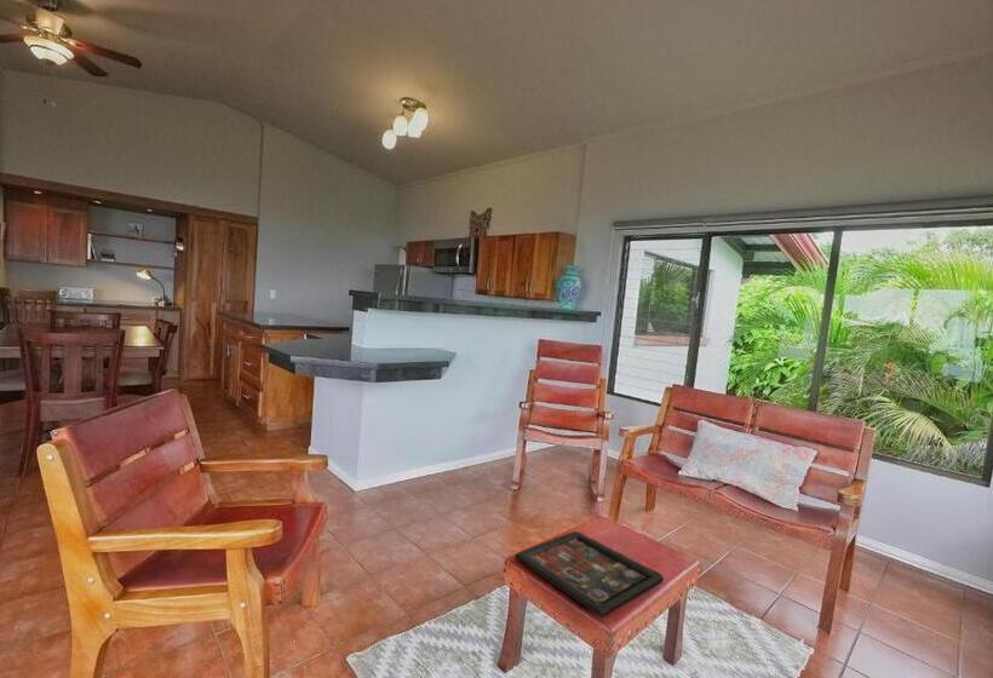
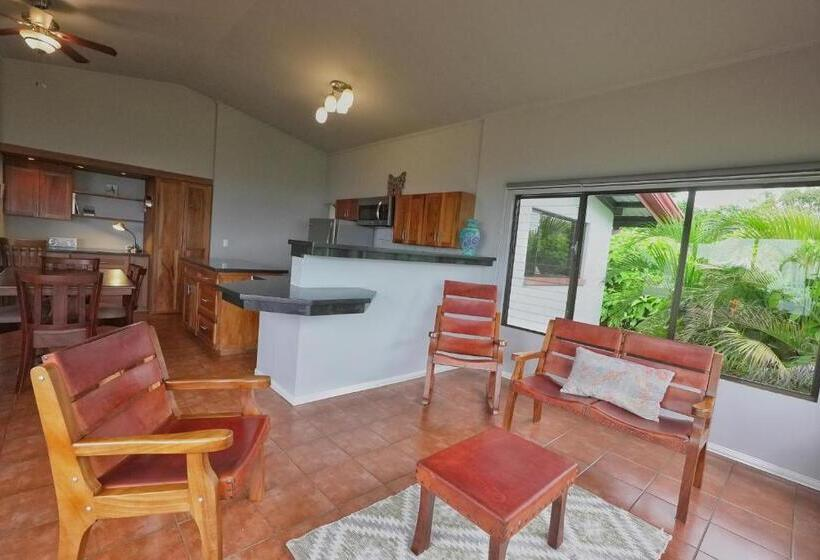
- decorative tray [515,530,665,619]
